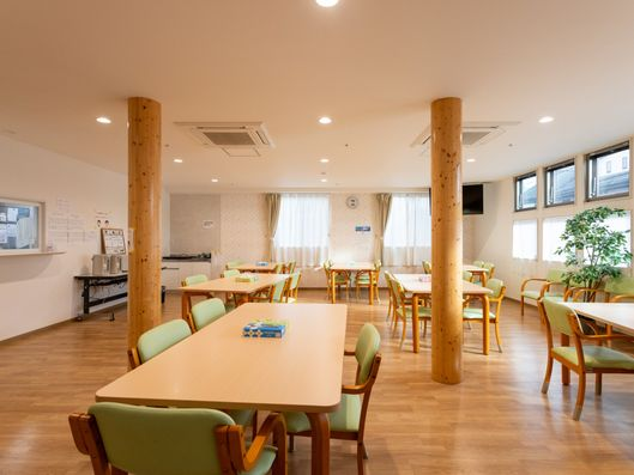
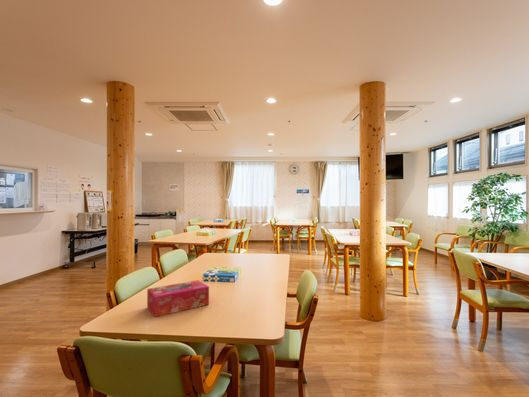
+ tissue box [146,279,210,318]
